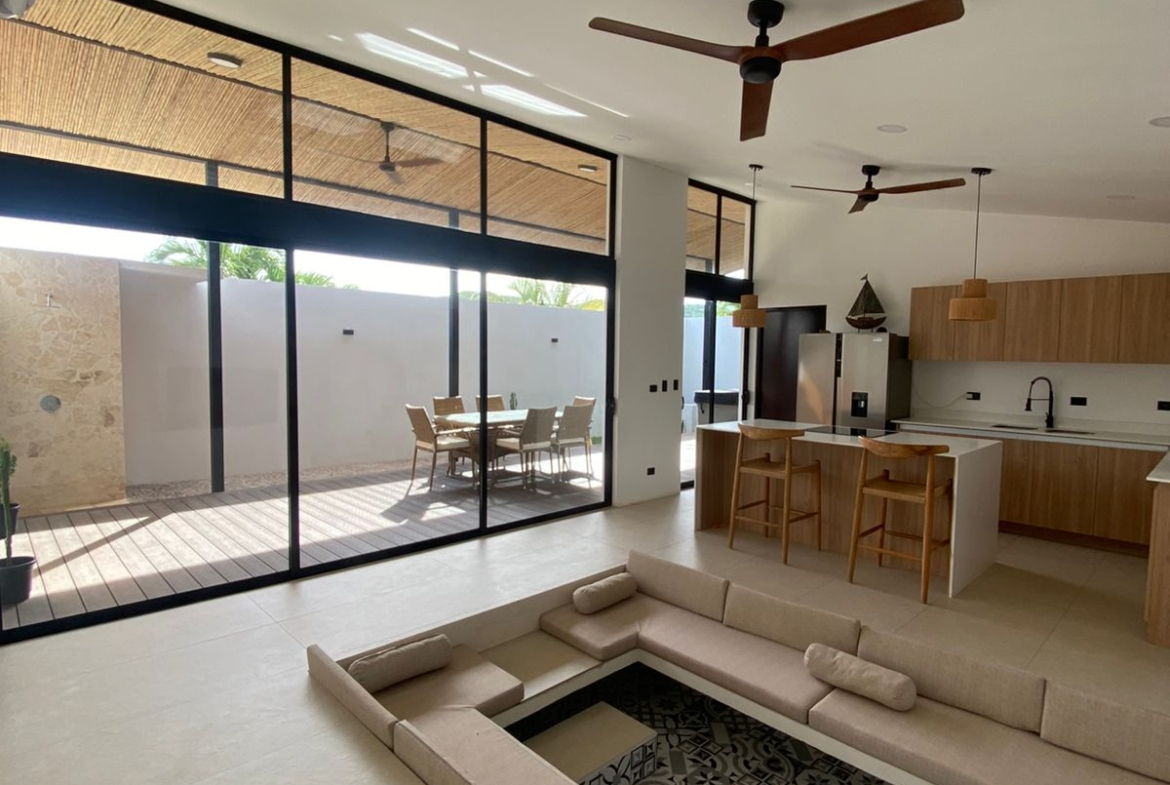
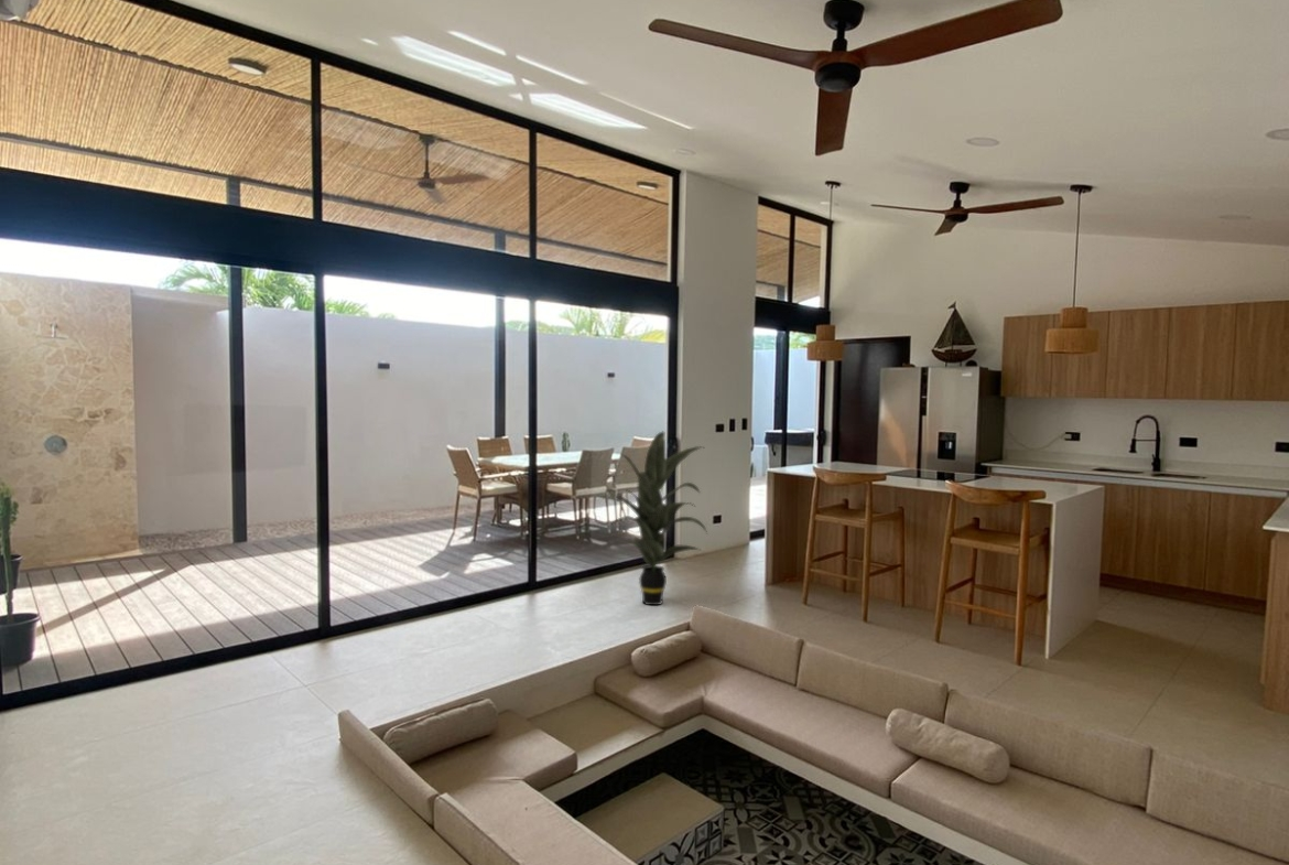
+ indoor plant [609,430,710,606]
